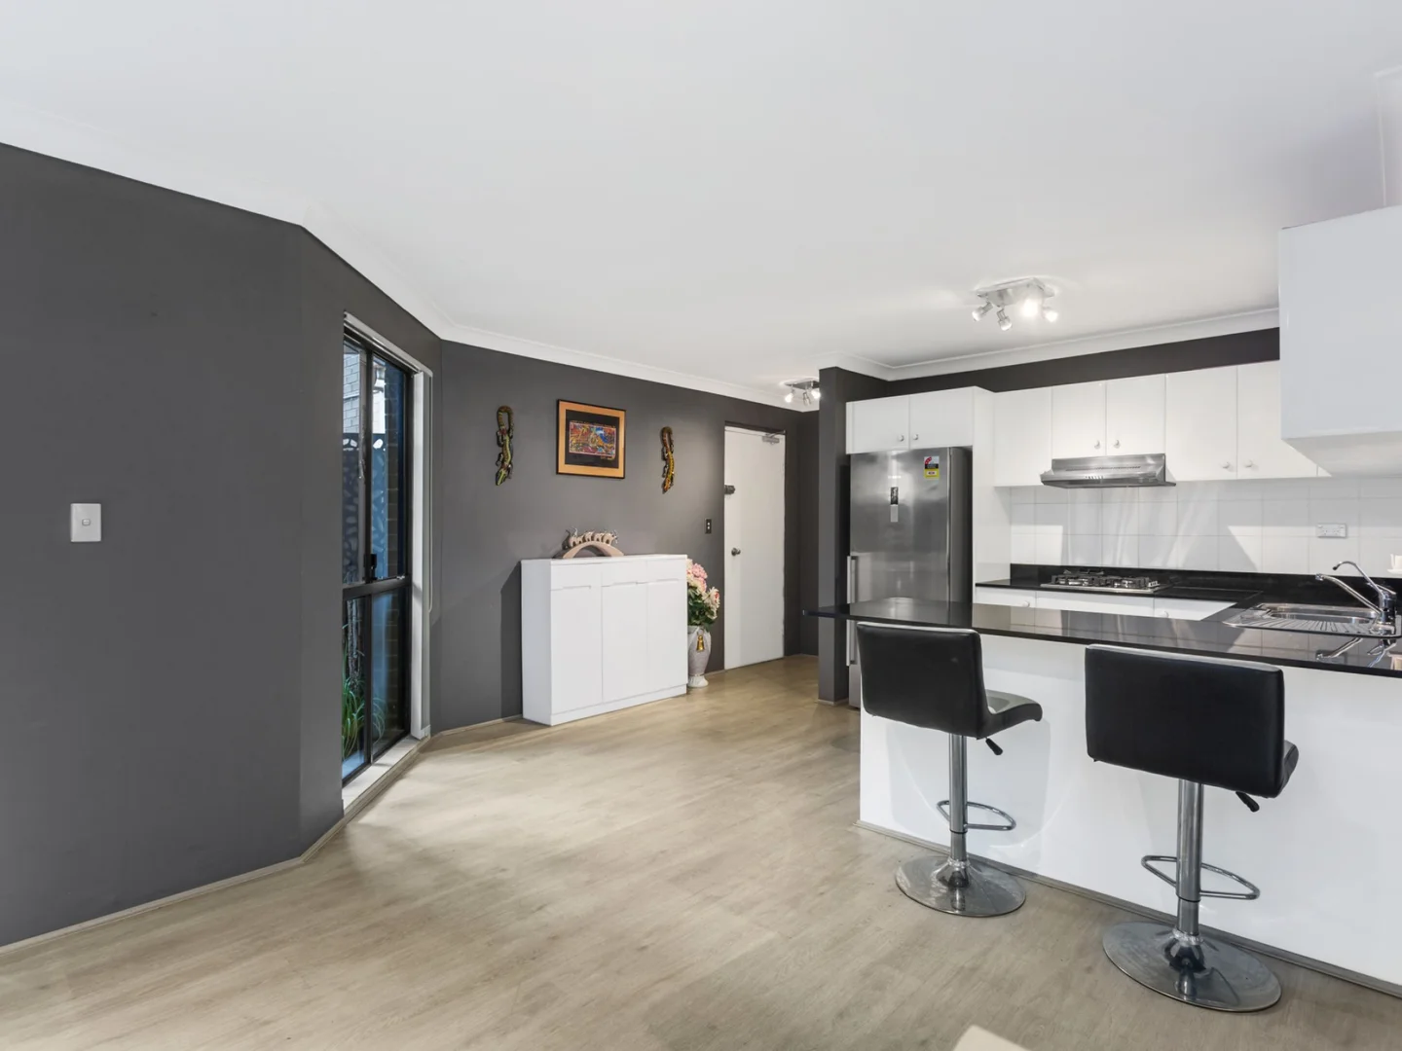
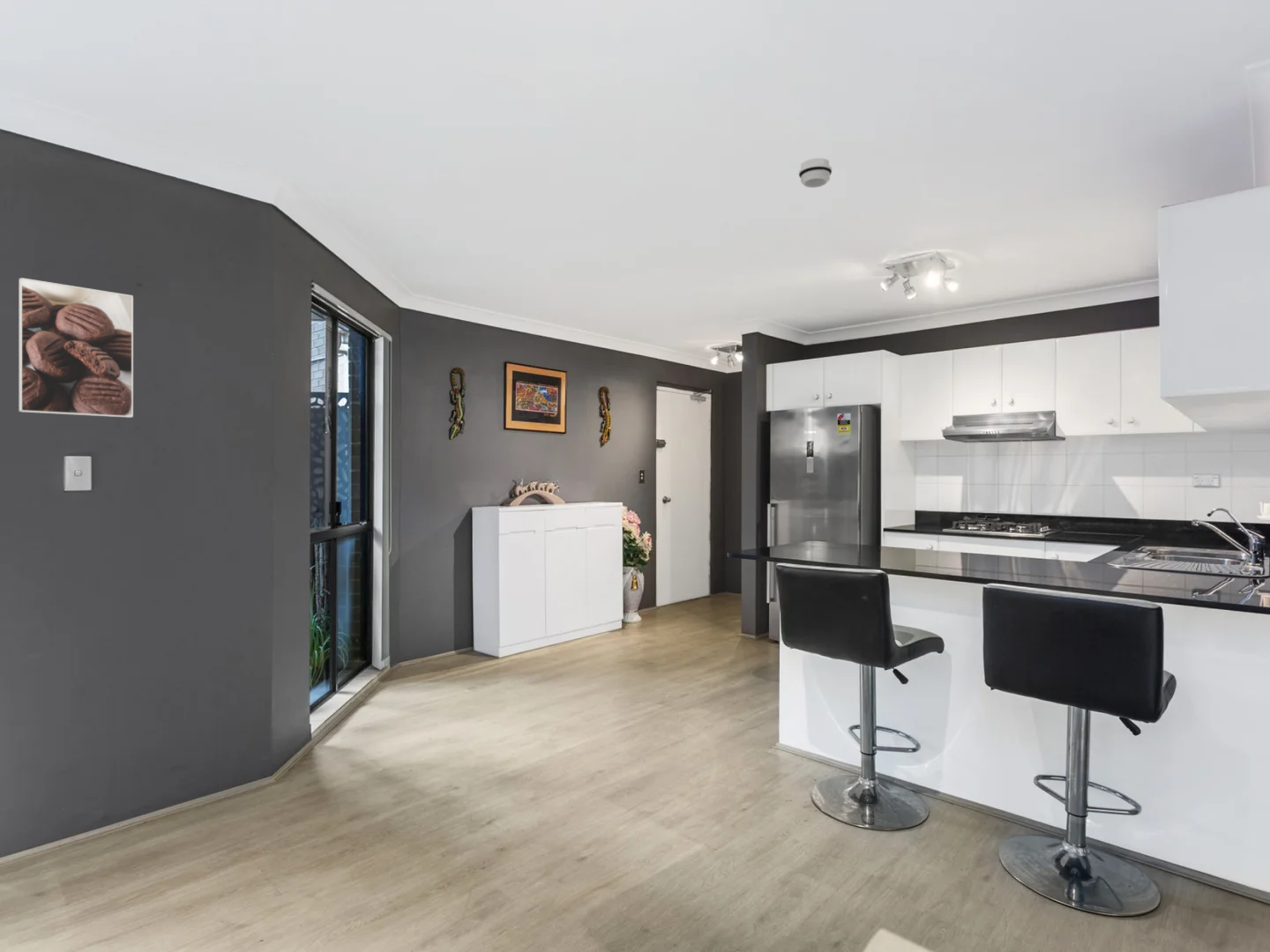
+ smoke detector [798,157,833,189]
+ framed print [18,277,134,419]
